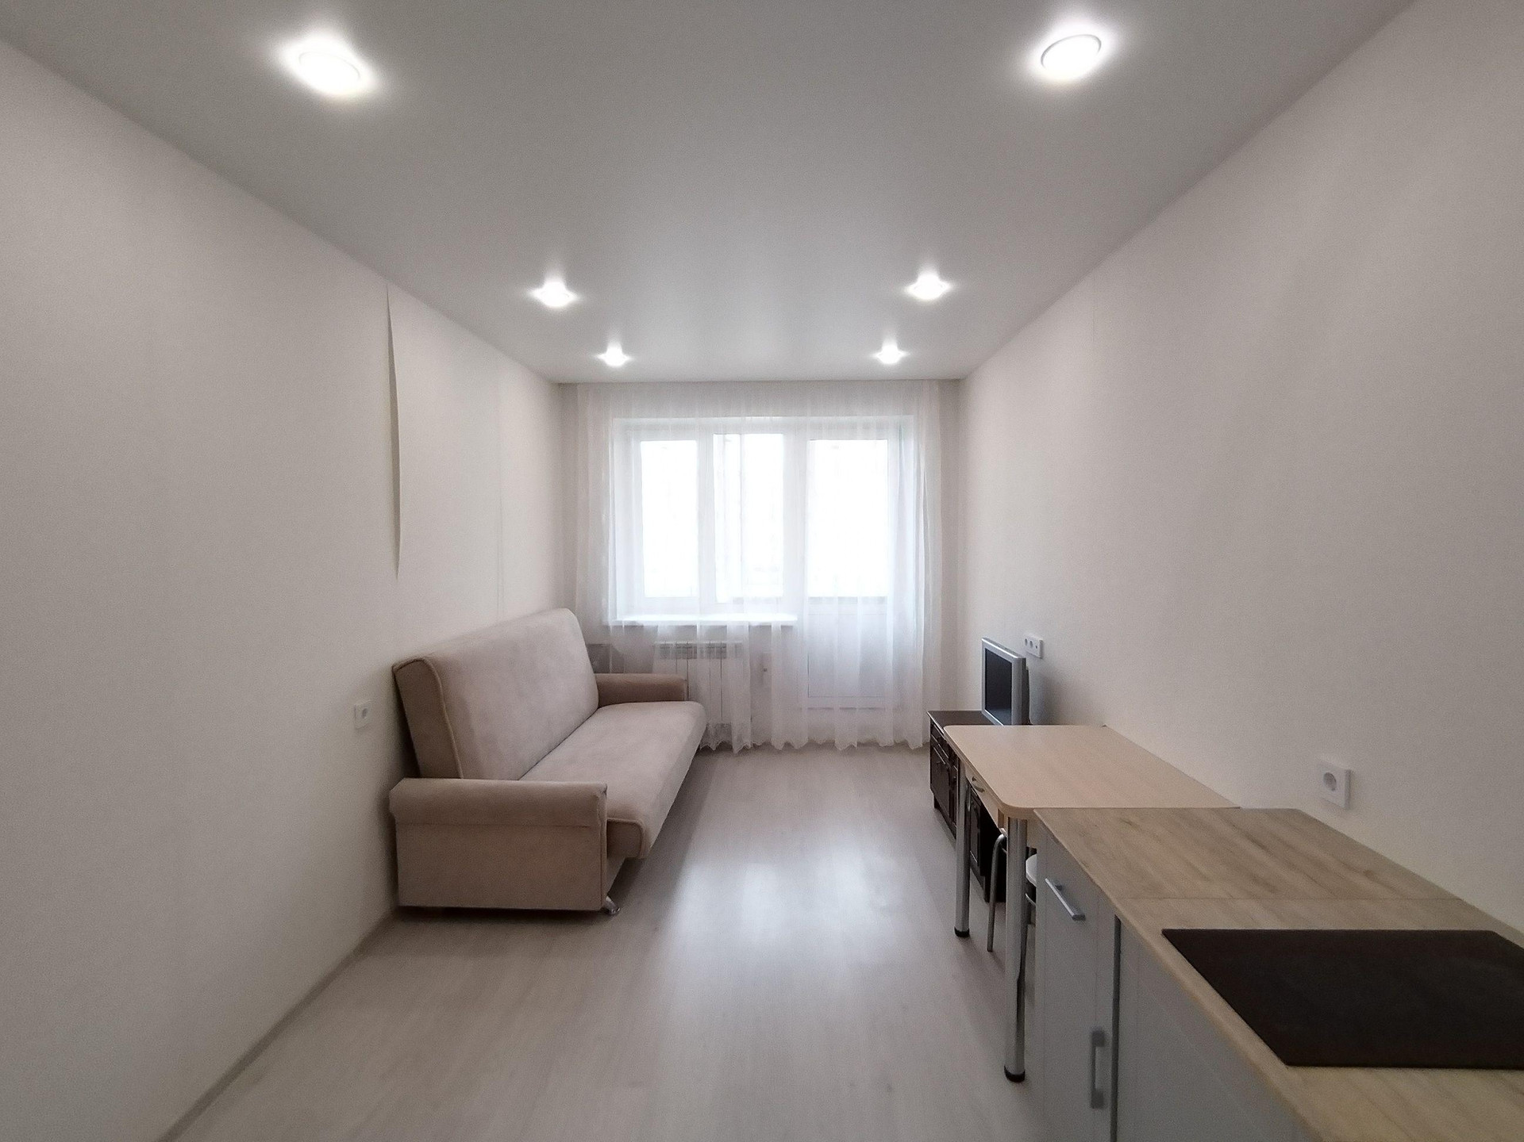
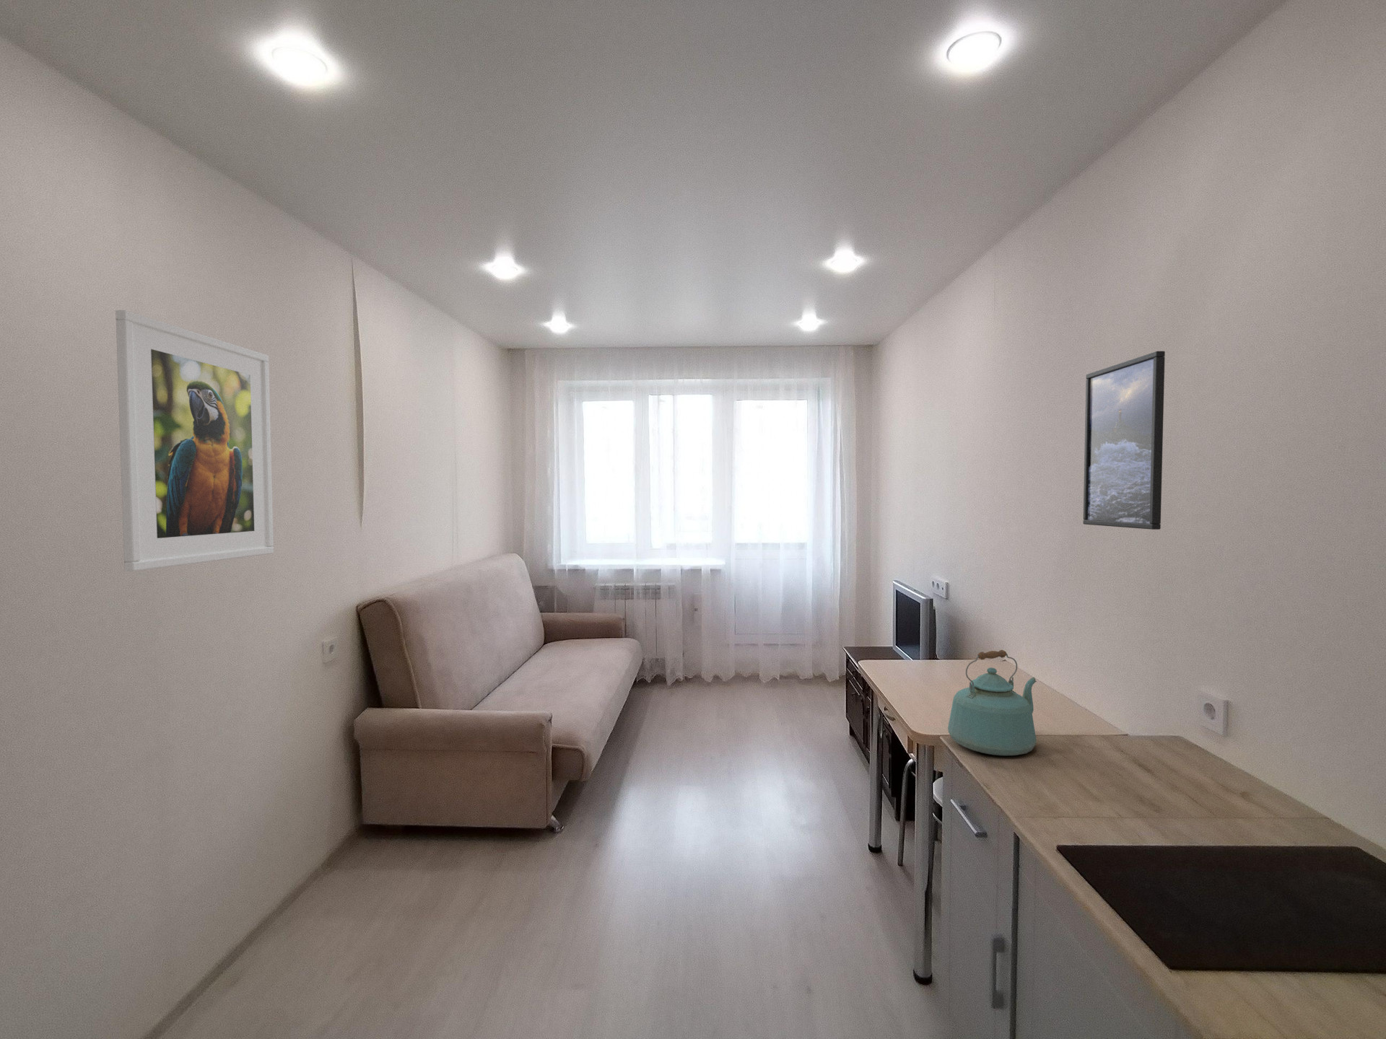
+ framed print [115,310,274,572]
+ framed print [1083,350,1166,530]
+ kettle [947,649,1038,756]
